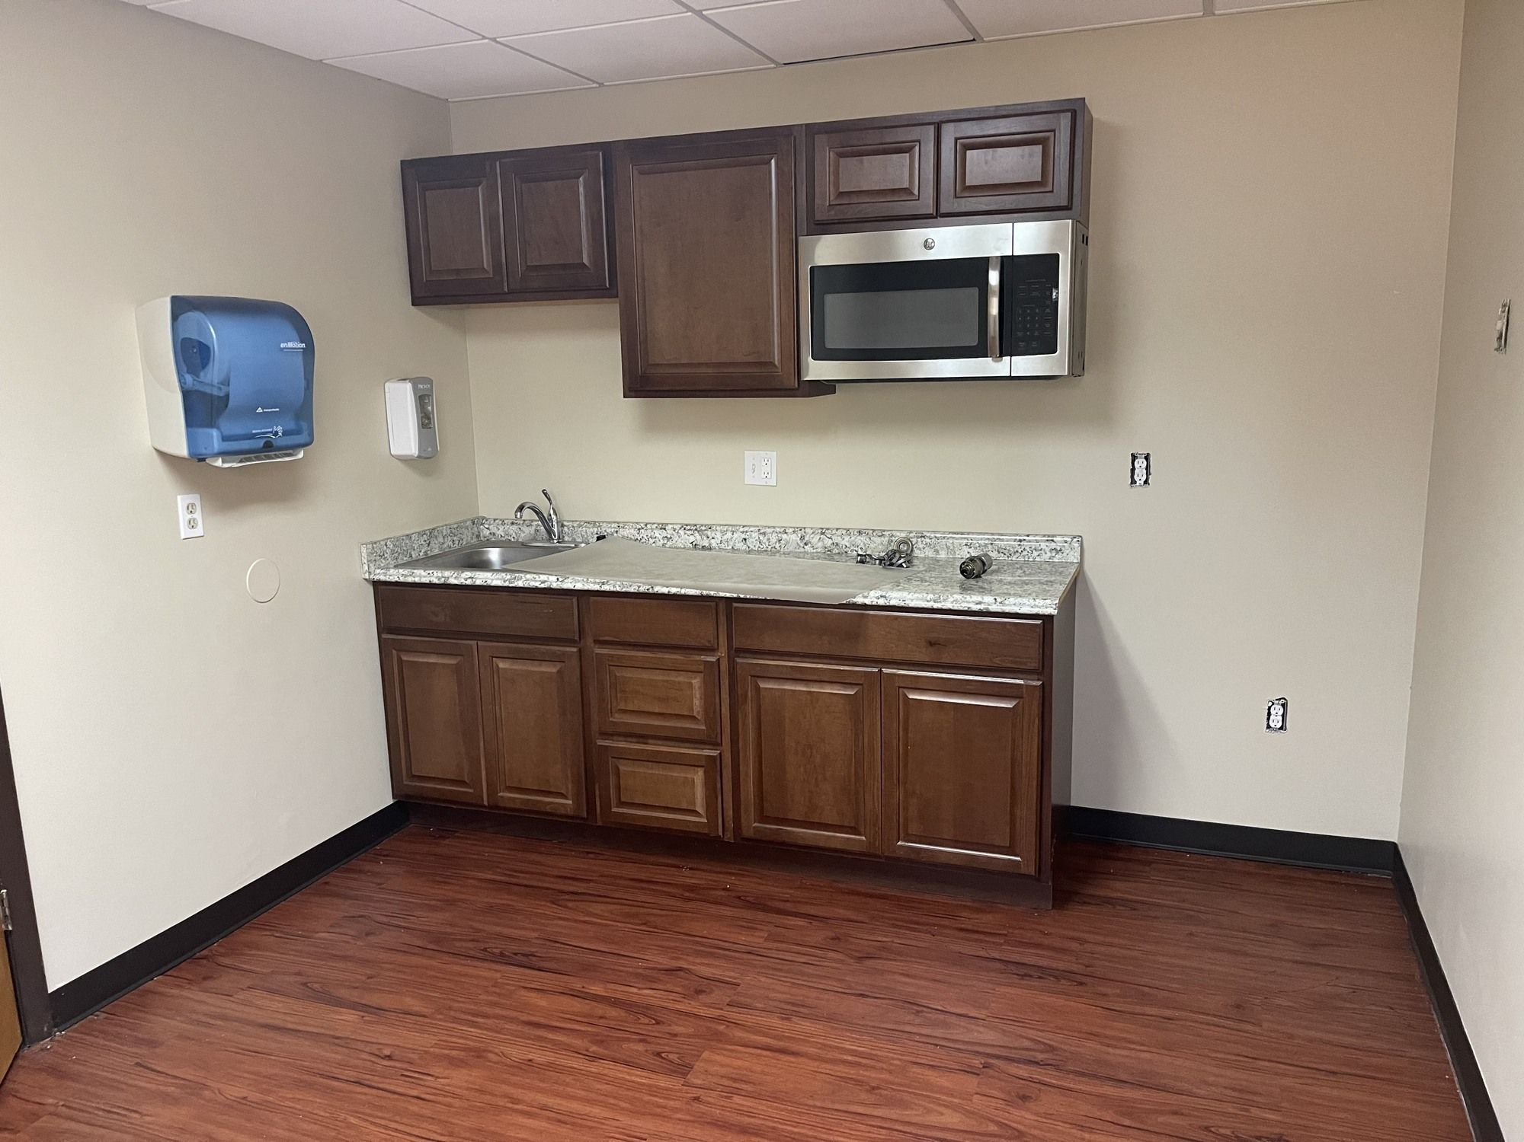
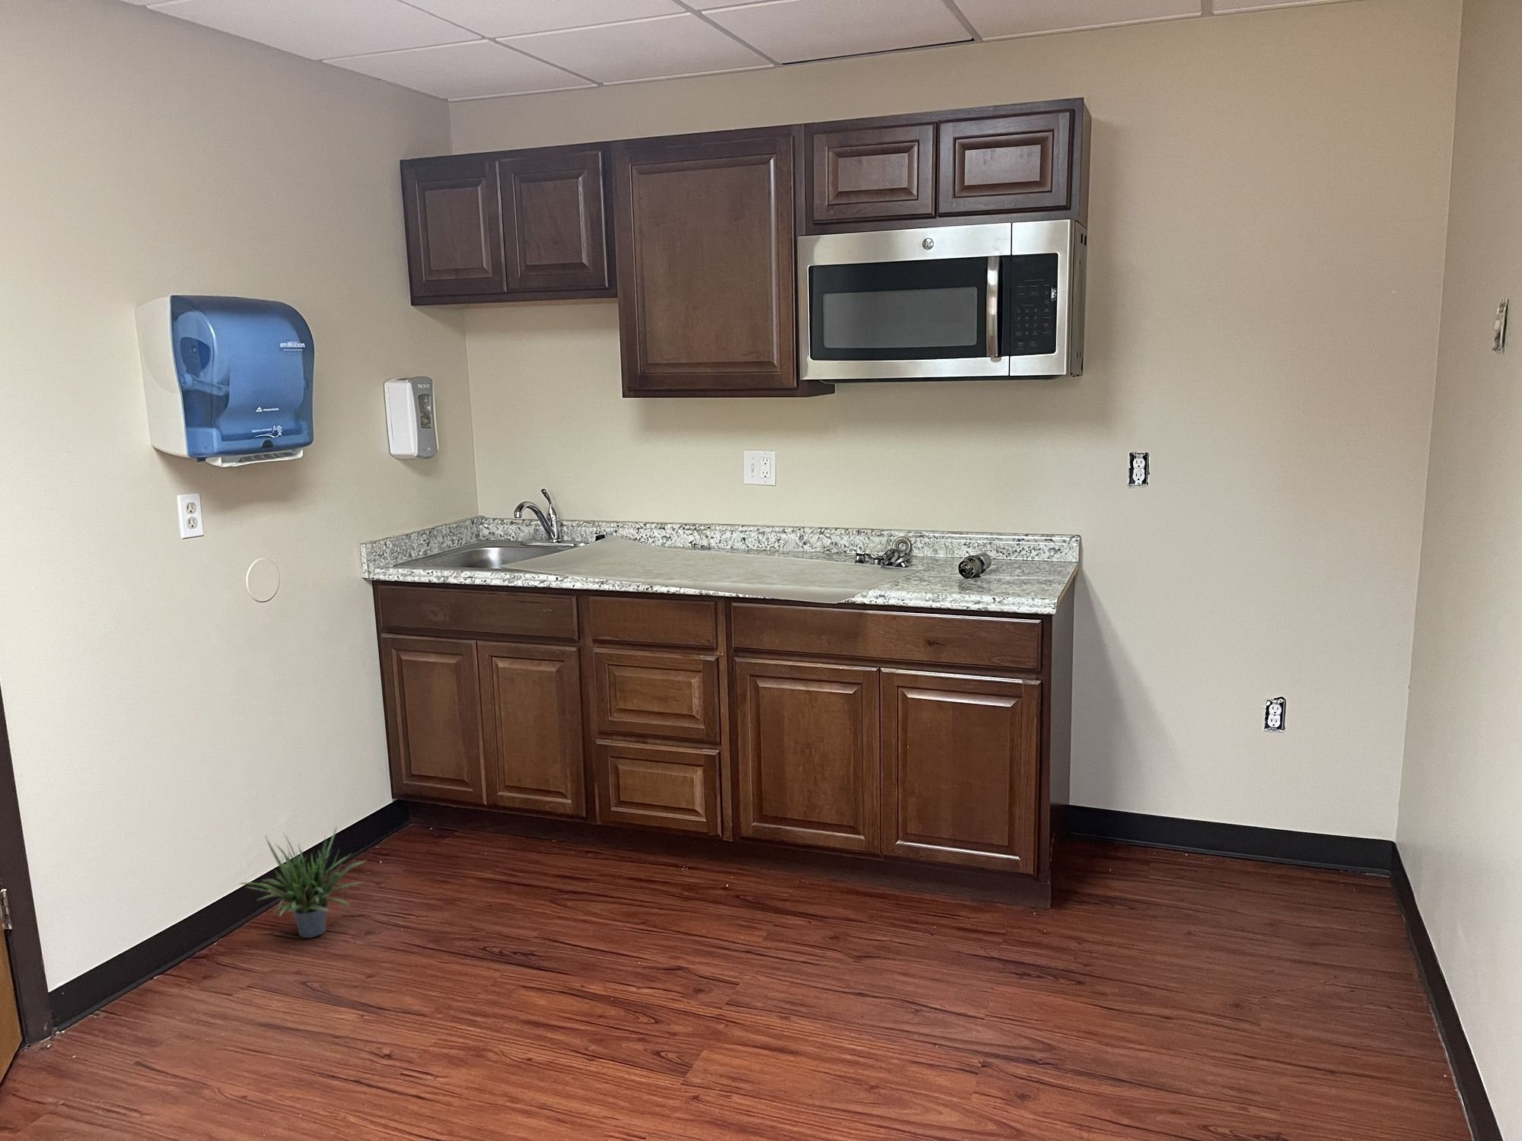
+ potted plant [238,826,368,938]
